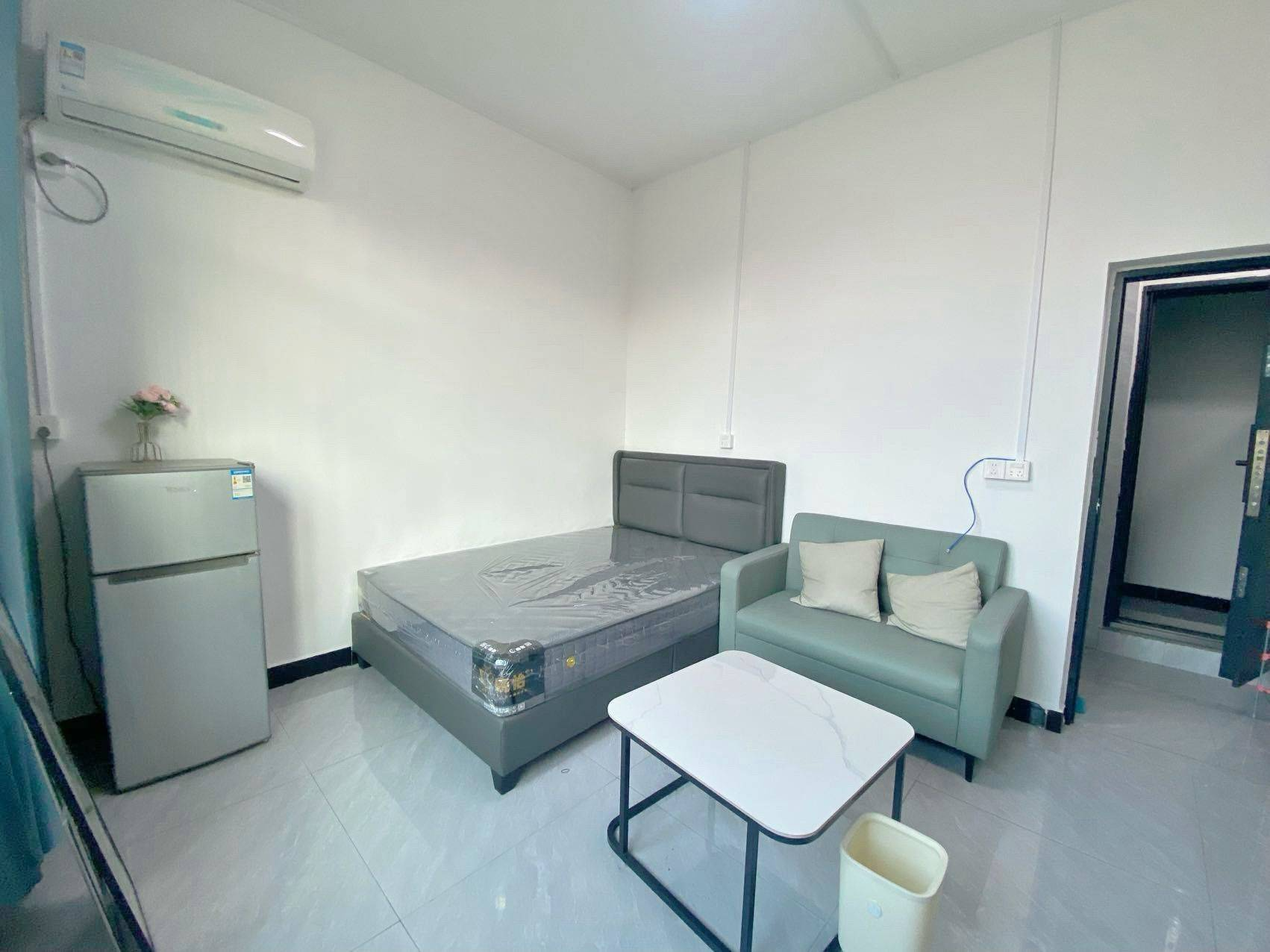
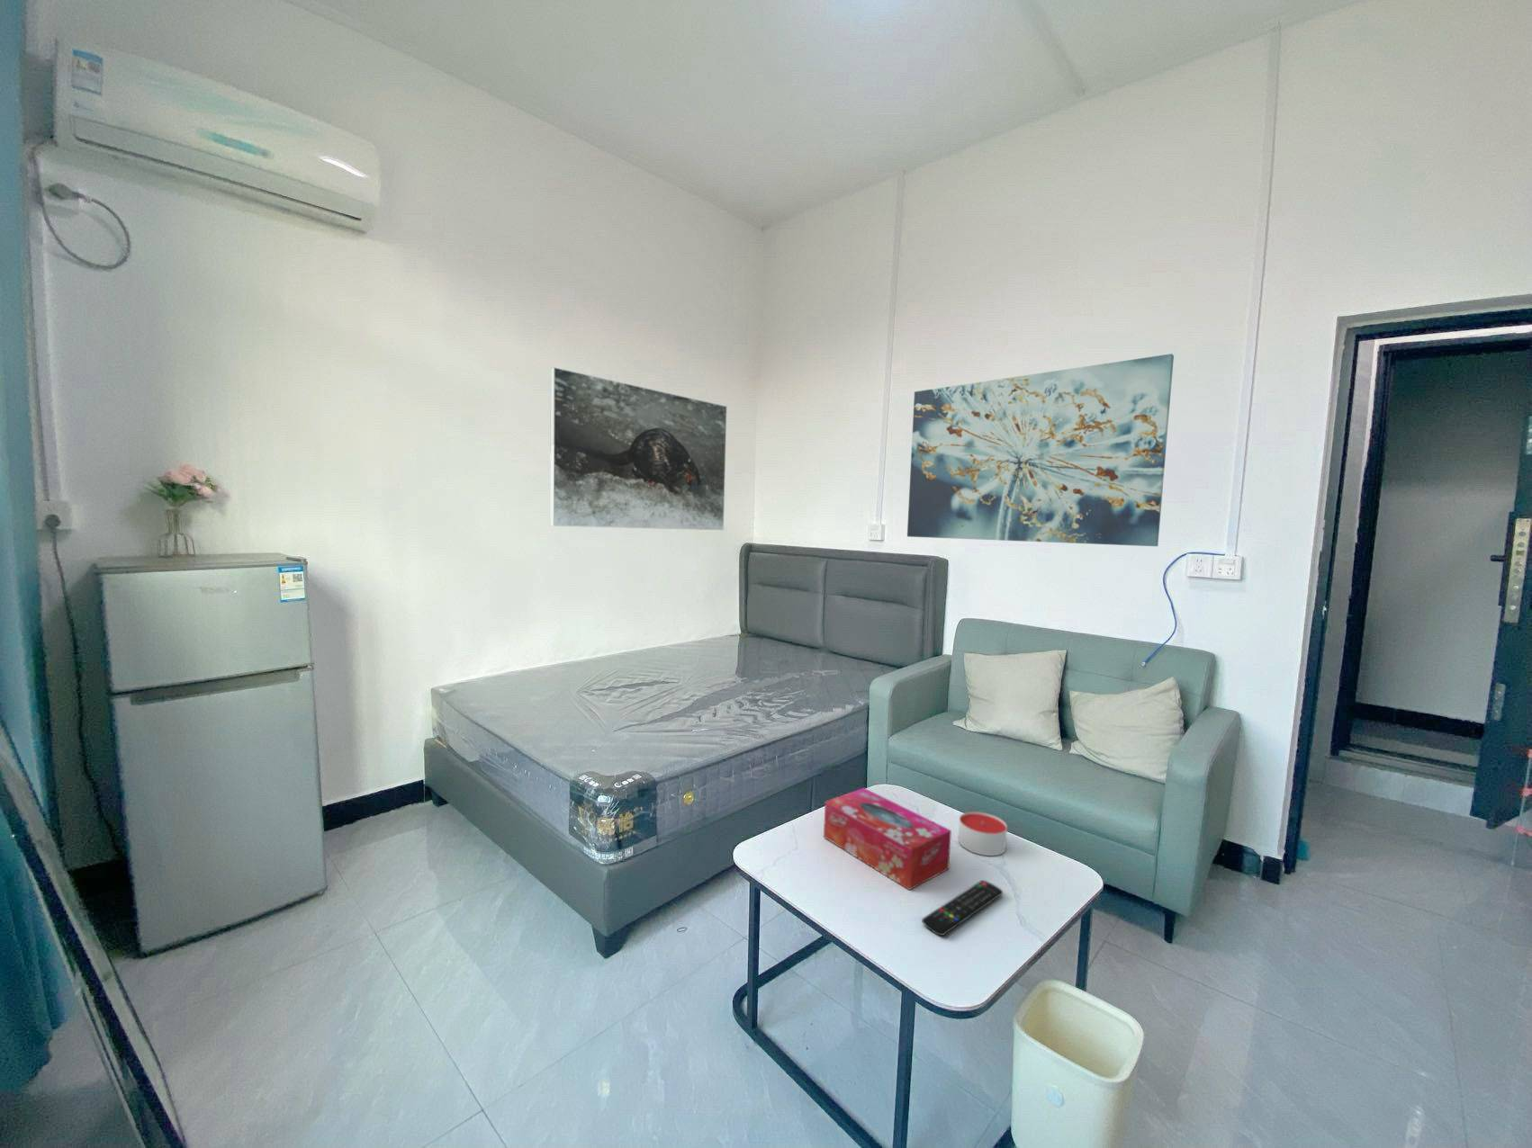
+ tissue box [823,787,952,891]
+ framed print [549,367,729,531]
+ candle [958,810,1008,856]
+ remote control [920,879,1004,937]
+ wall art [906,352,1175,547]
